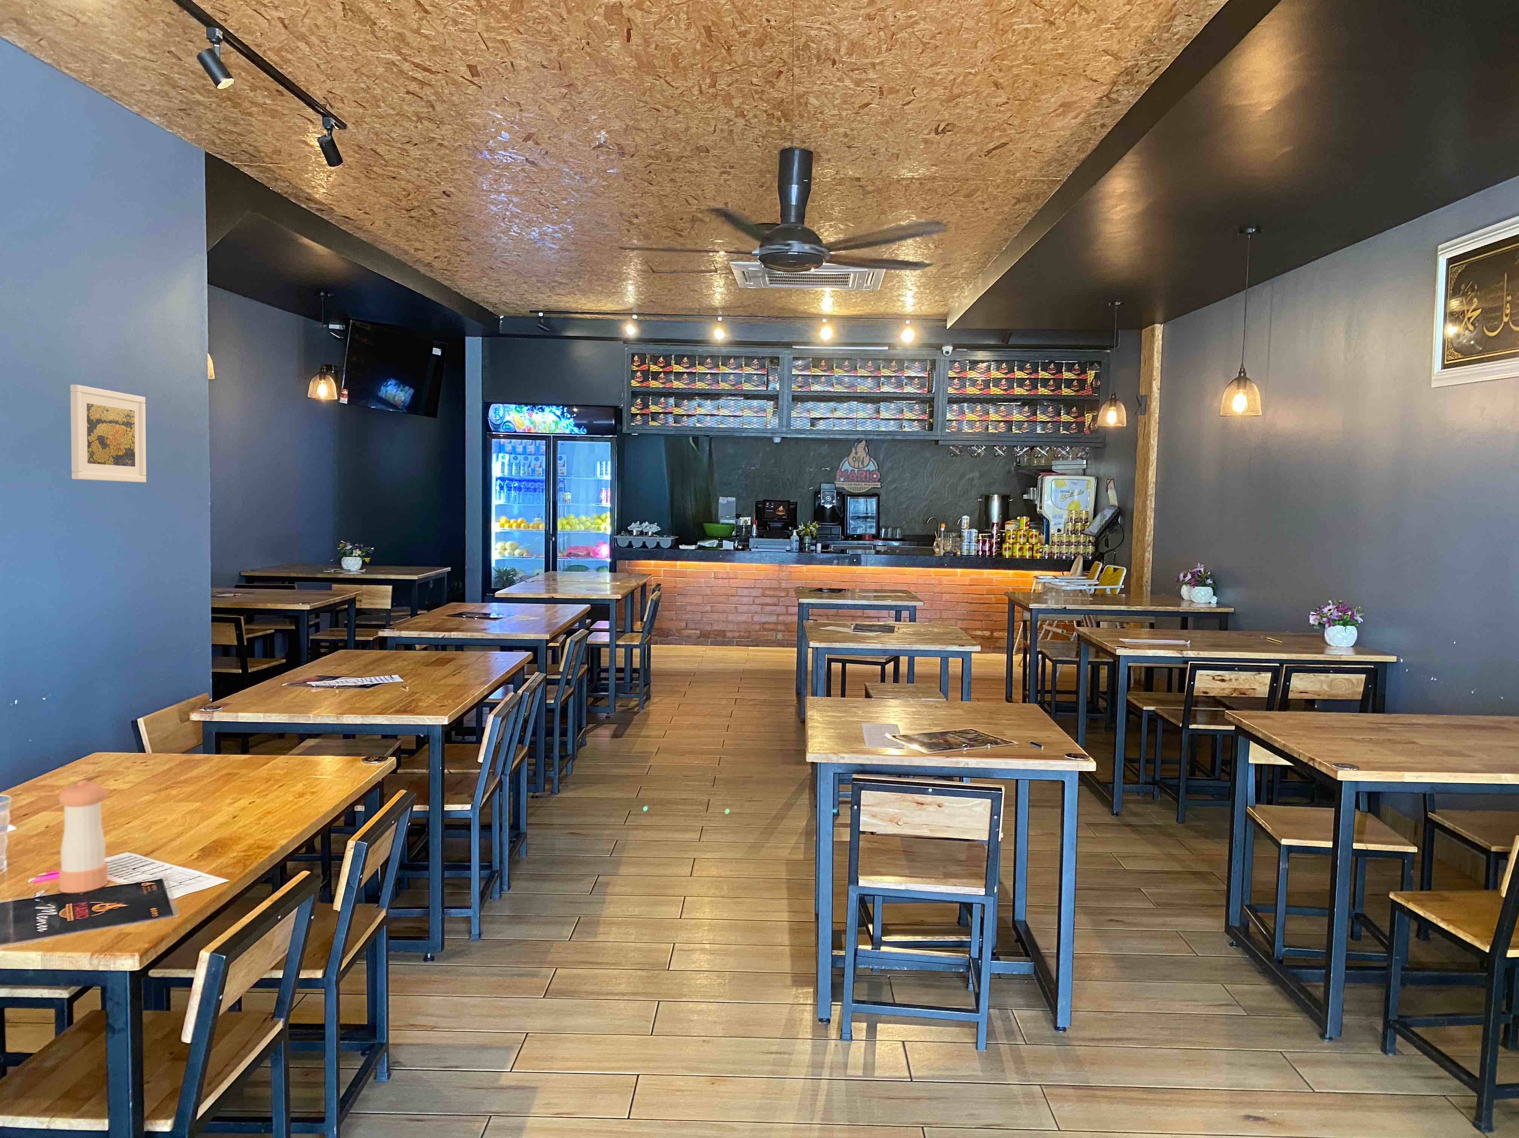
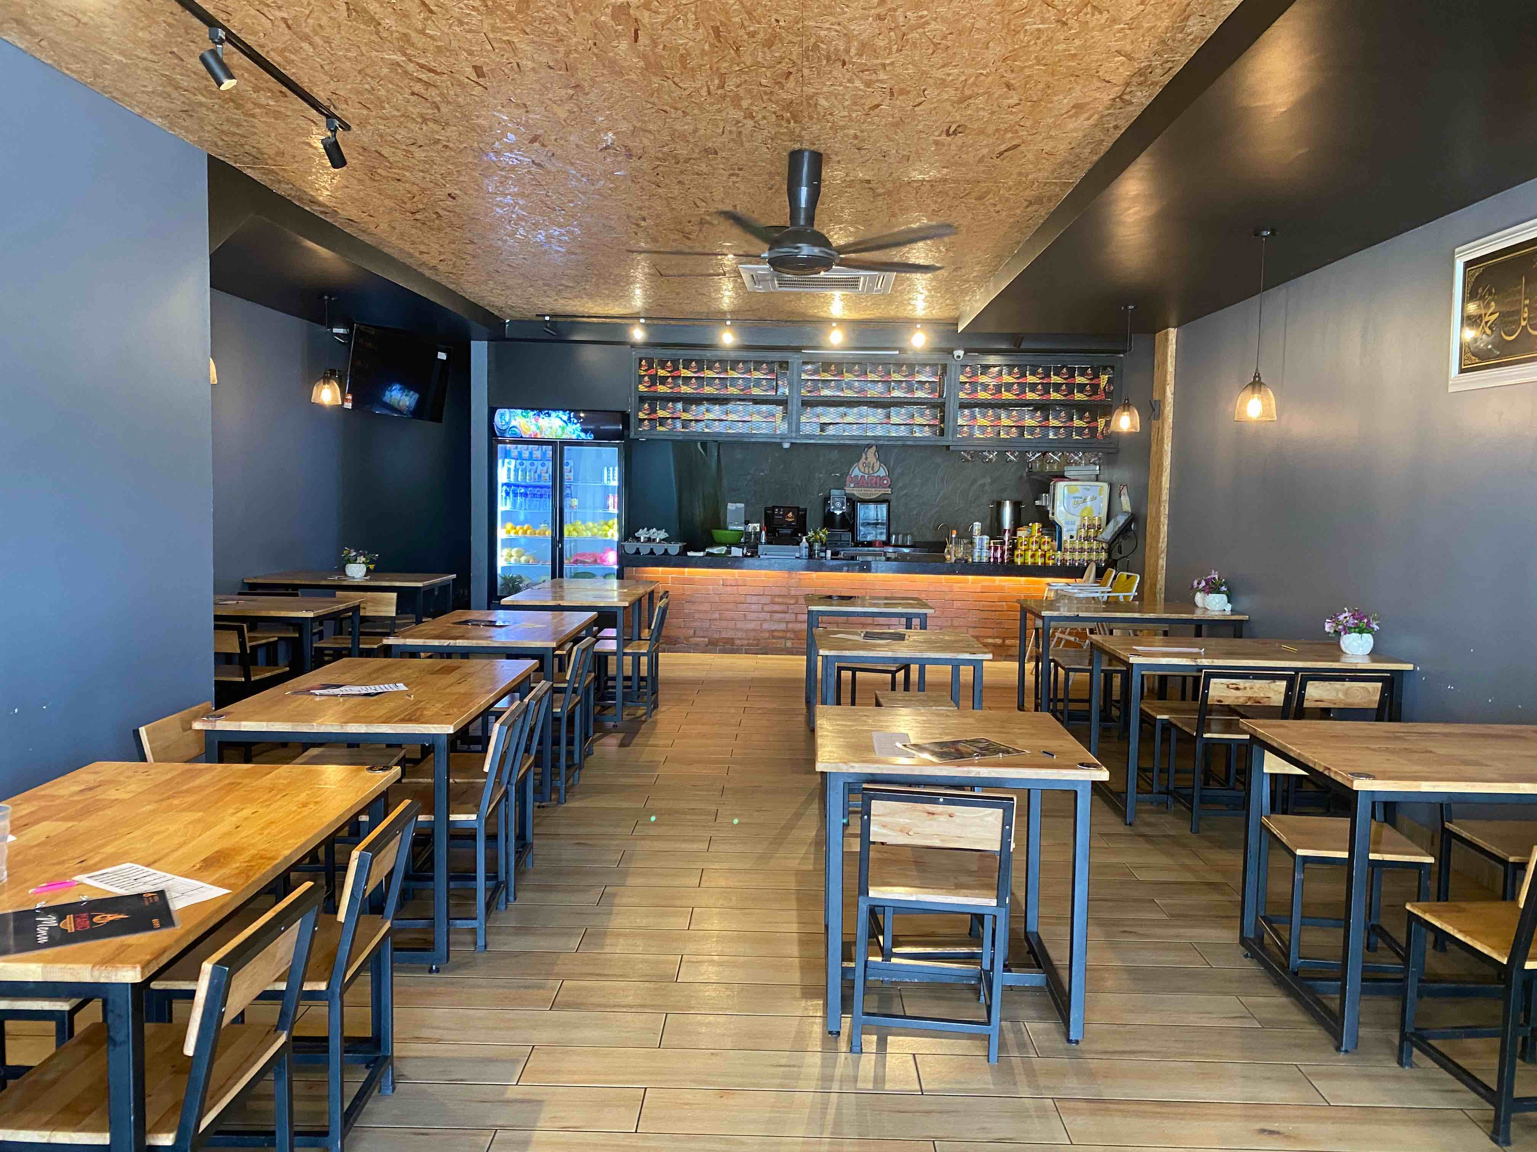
- pepper shaker [59,779,109,893]
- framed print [71,384,147,483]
